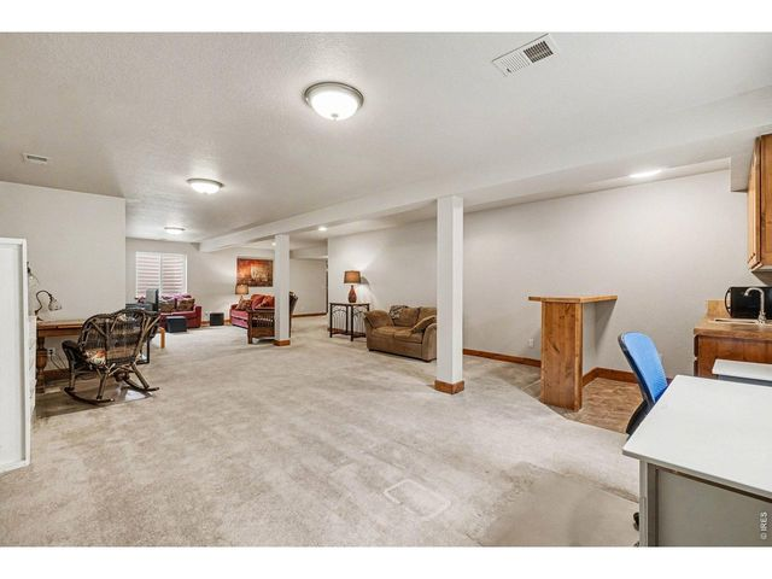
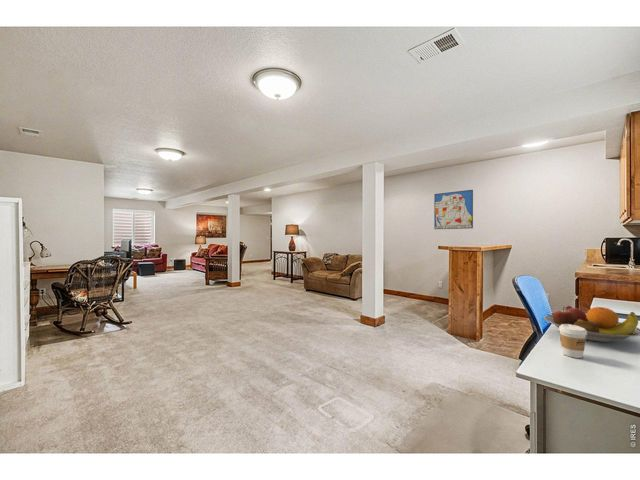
+ coffee cup [558,324,587,359]
+ wall art [433,189,474,230]
+ fruit bowl [543,305,640,343]
